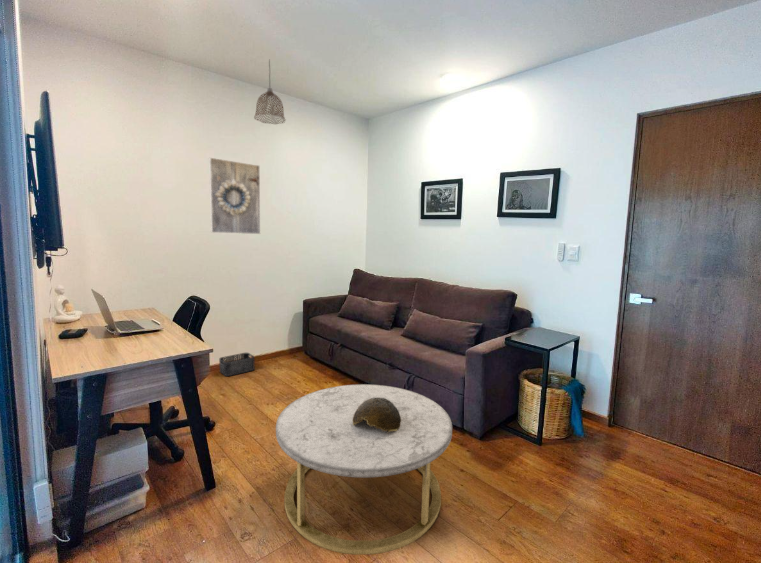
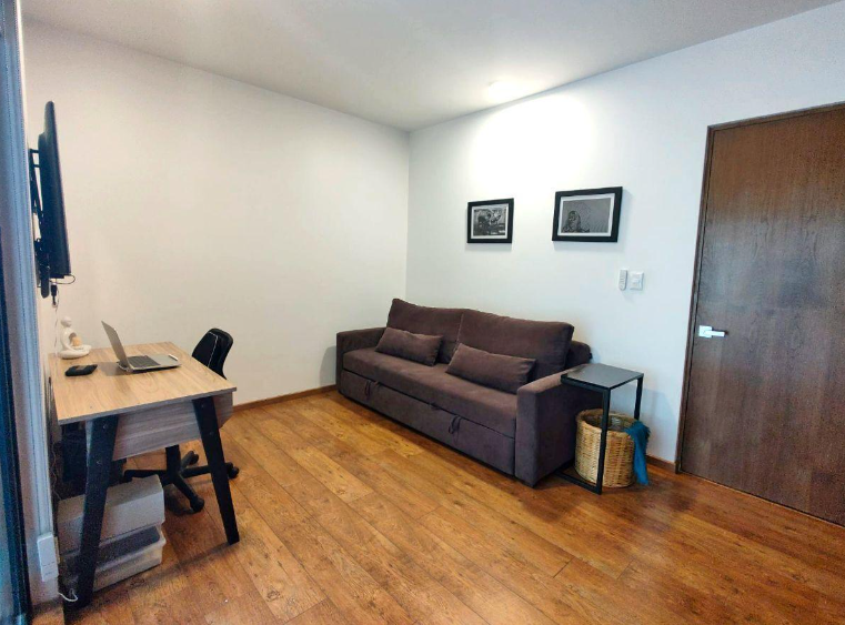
- storage bin [218,352,256,377]
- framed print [208,157,261,235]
- coffee table [275,383,453,556]
- pendant lamp [253,59,287,125]
- decorative bowl [353,397,401,434]
